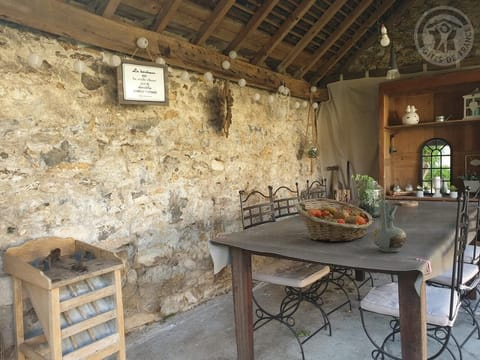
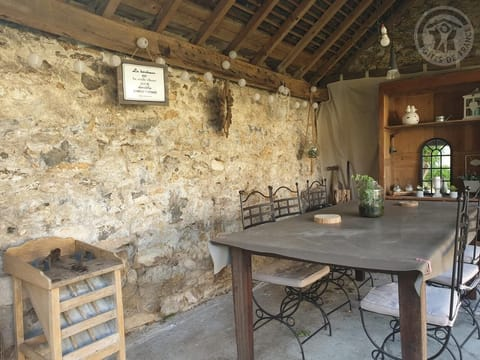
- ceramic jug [372,199,407,253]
- fruit basket [294,197,374,243]
